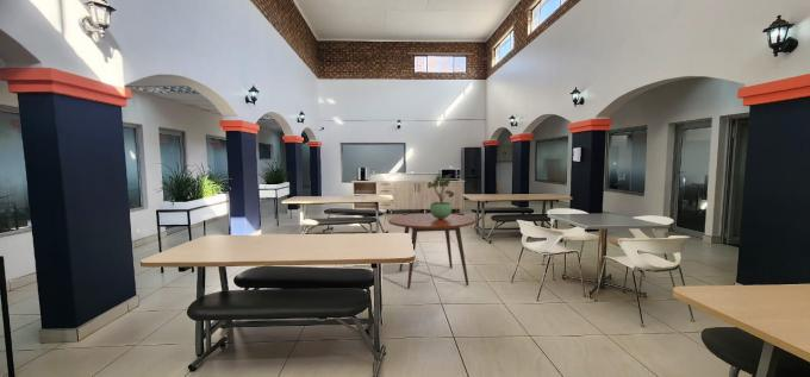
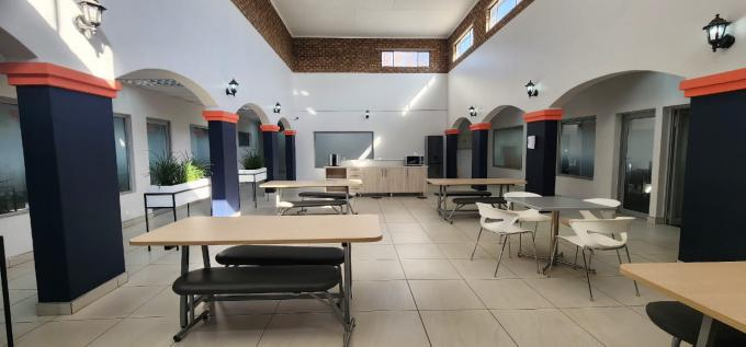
- potted plant [426,175,456,219]
- dining table [387,212,476,290]
